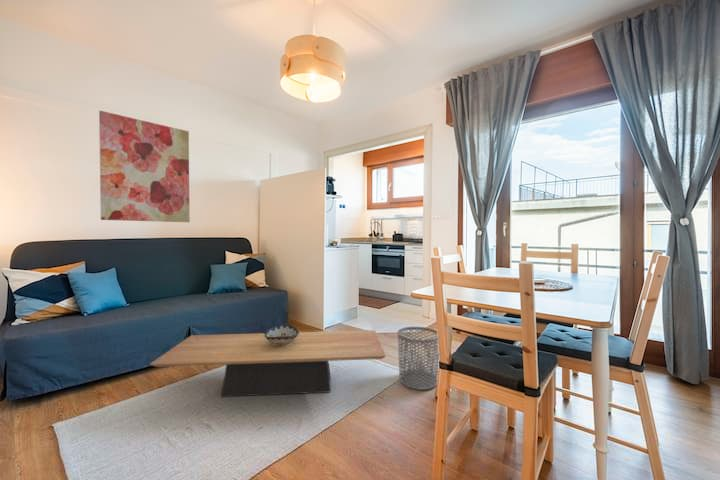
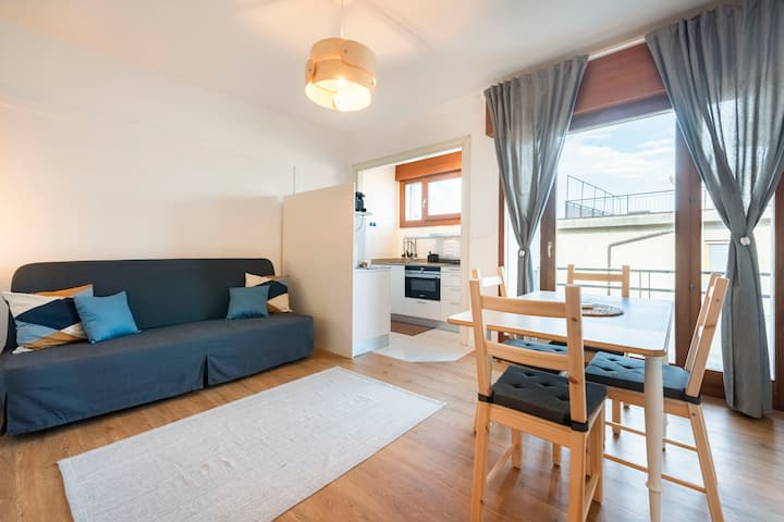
- waste bin [397,326,440,391]
- wall art [98,110,191,223]
- coffee table [149,329,387,398]
- decorative bowl [264,324,300,347]
